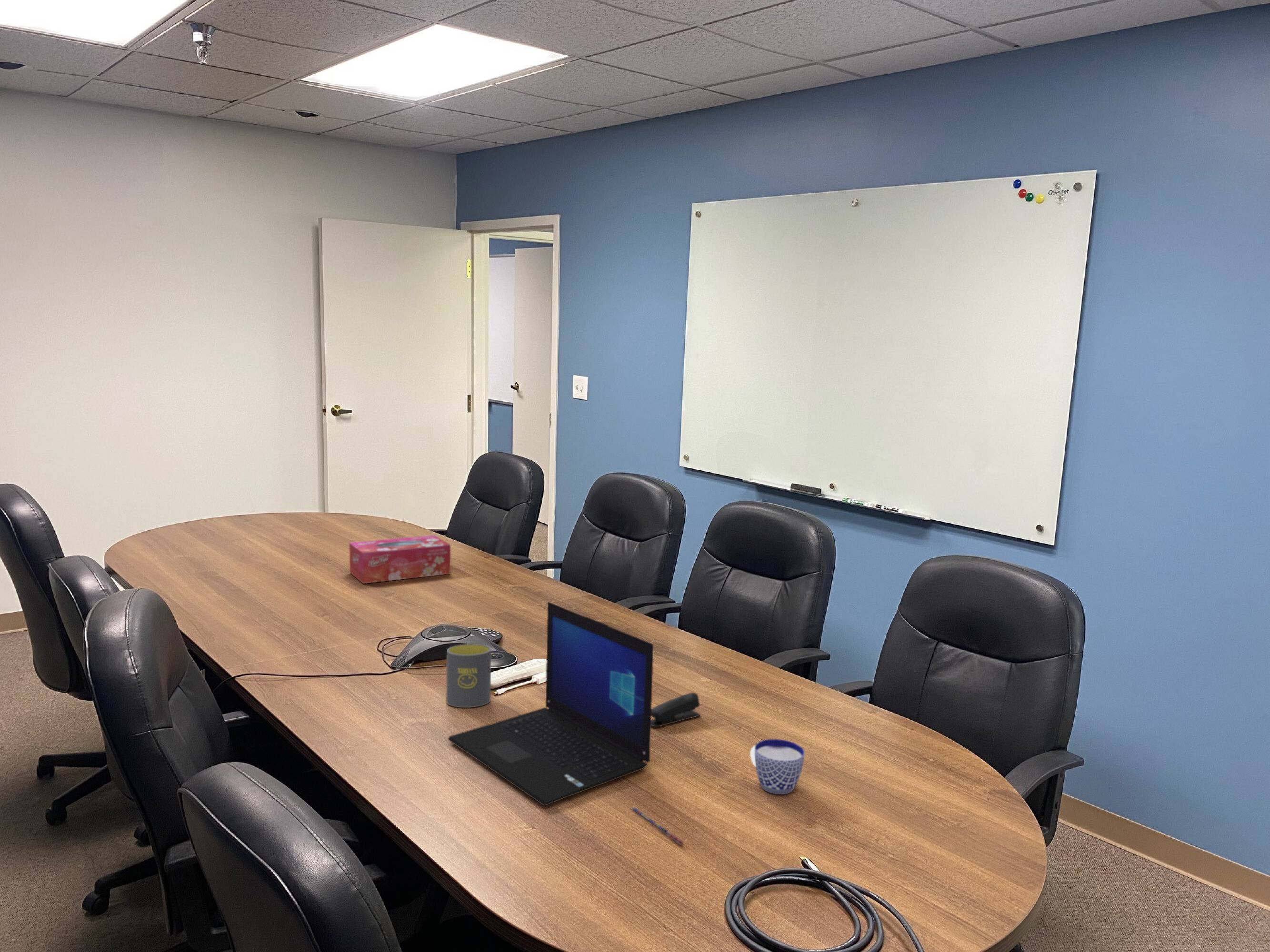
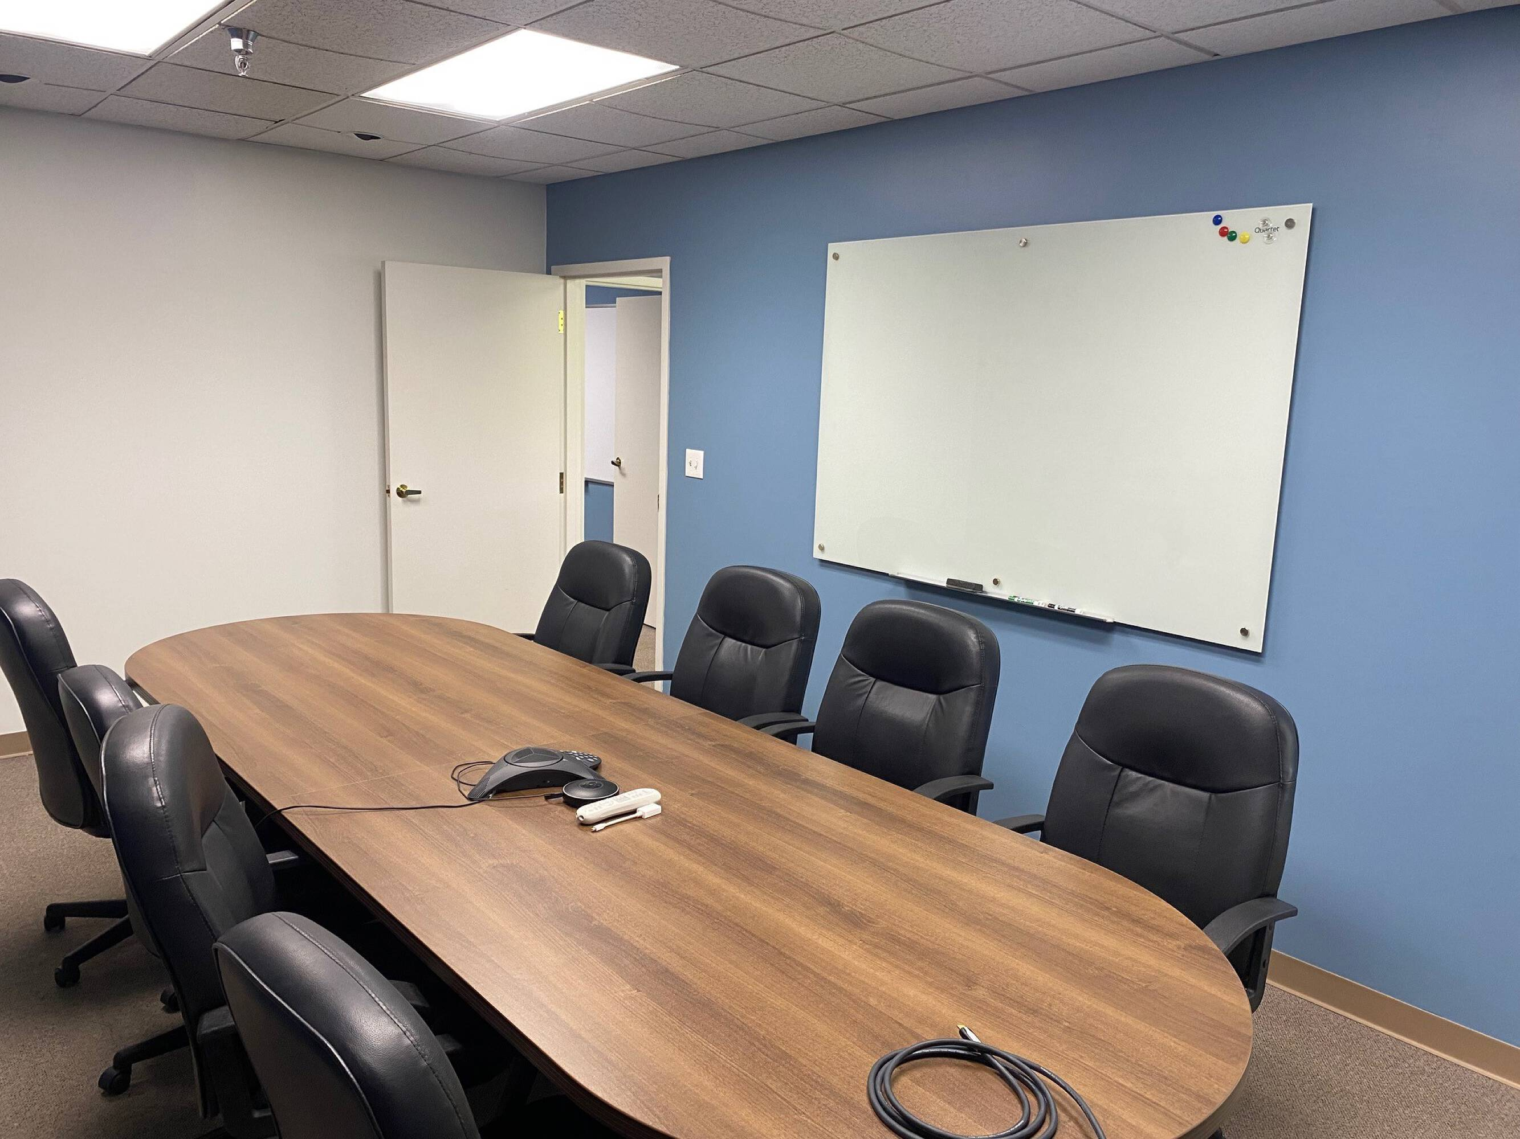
- cup [750,739,805,795]
- tissue box [349,535,451,584]
- laptop [448,601,654,806]
- mug [446,641,492,708]
- stapler [651,692,701,727]
- pen [630,806,685,846]
